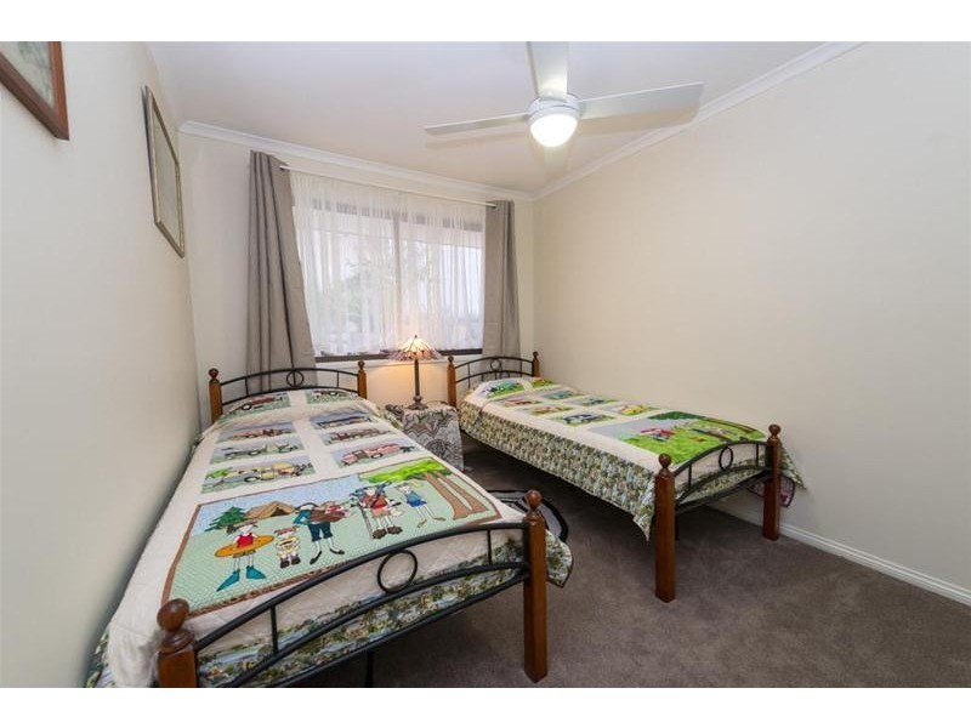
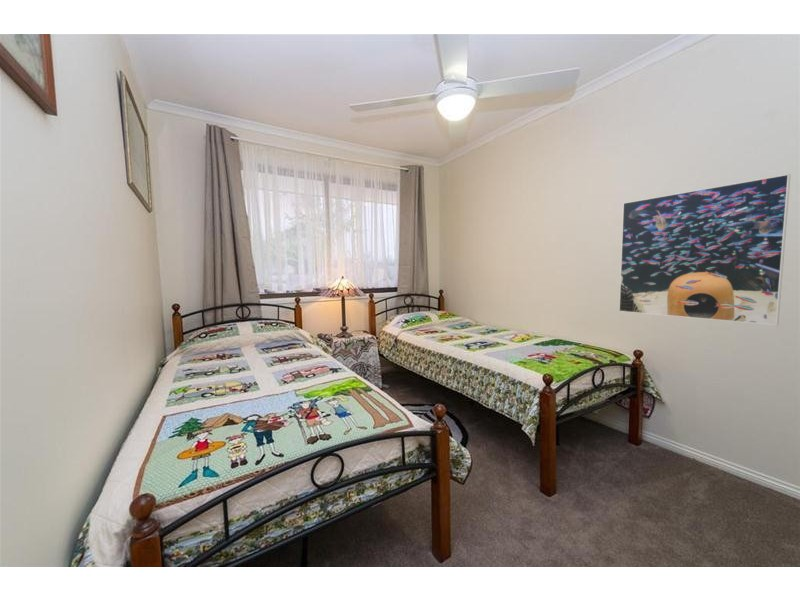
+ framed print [618,173,791,326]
